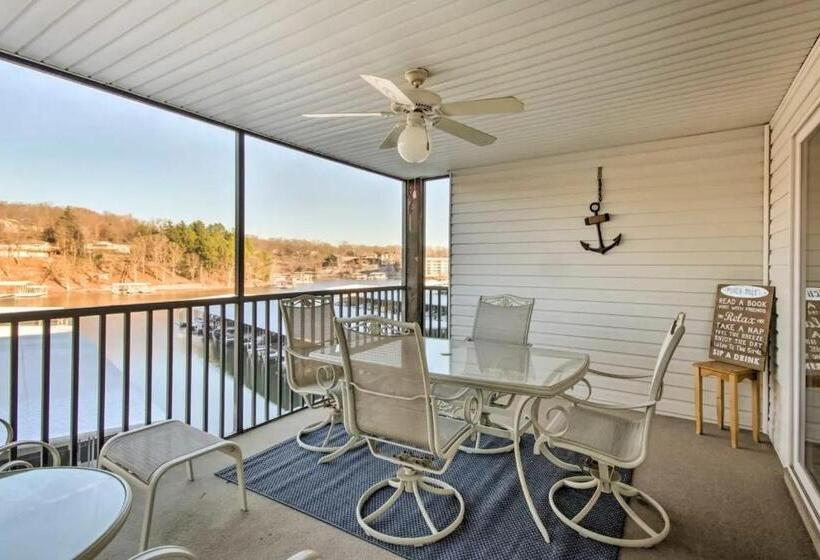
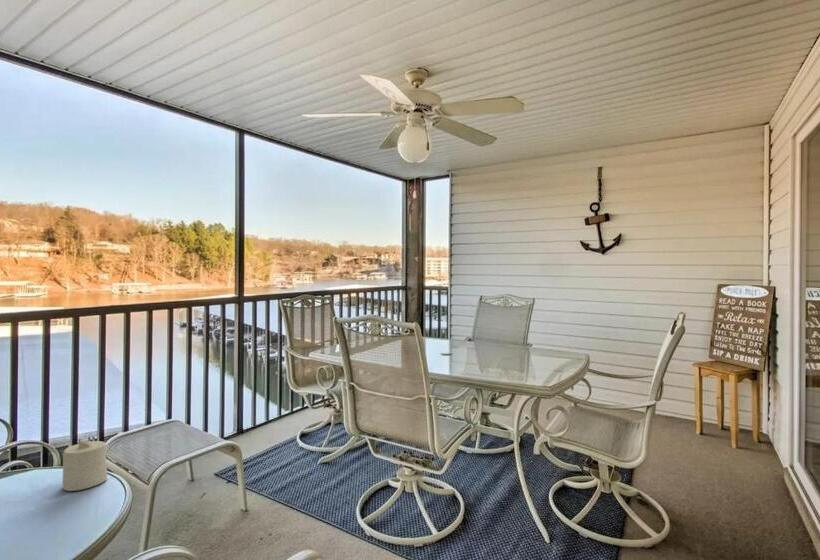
+ candle [62,439,108,492]
